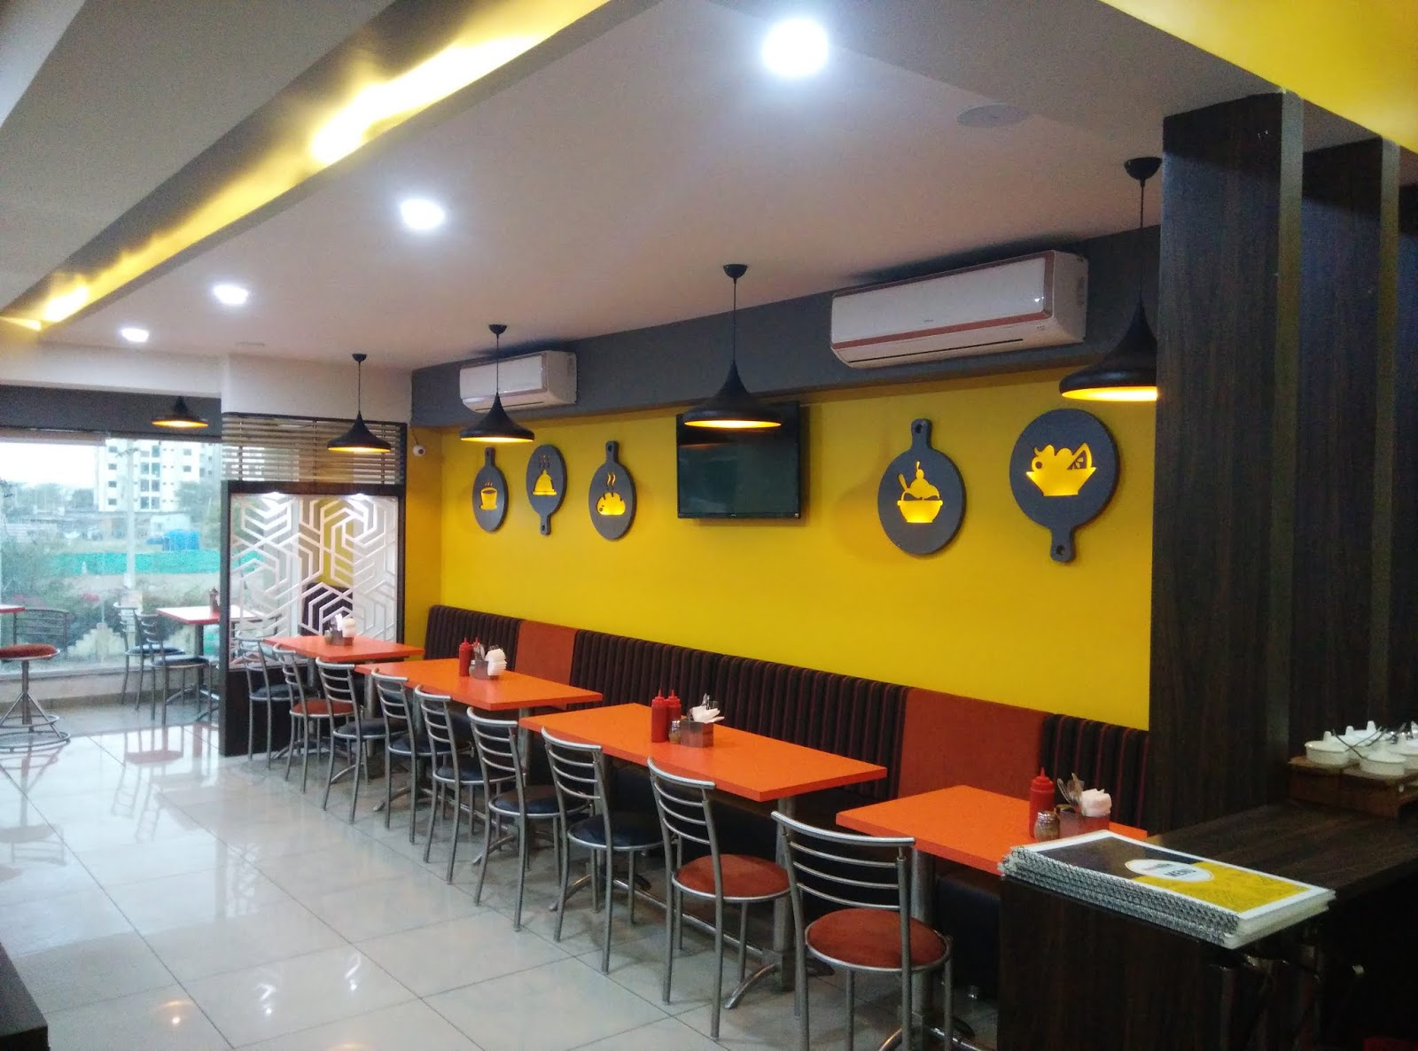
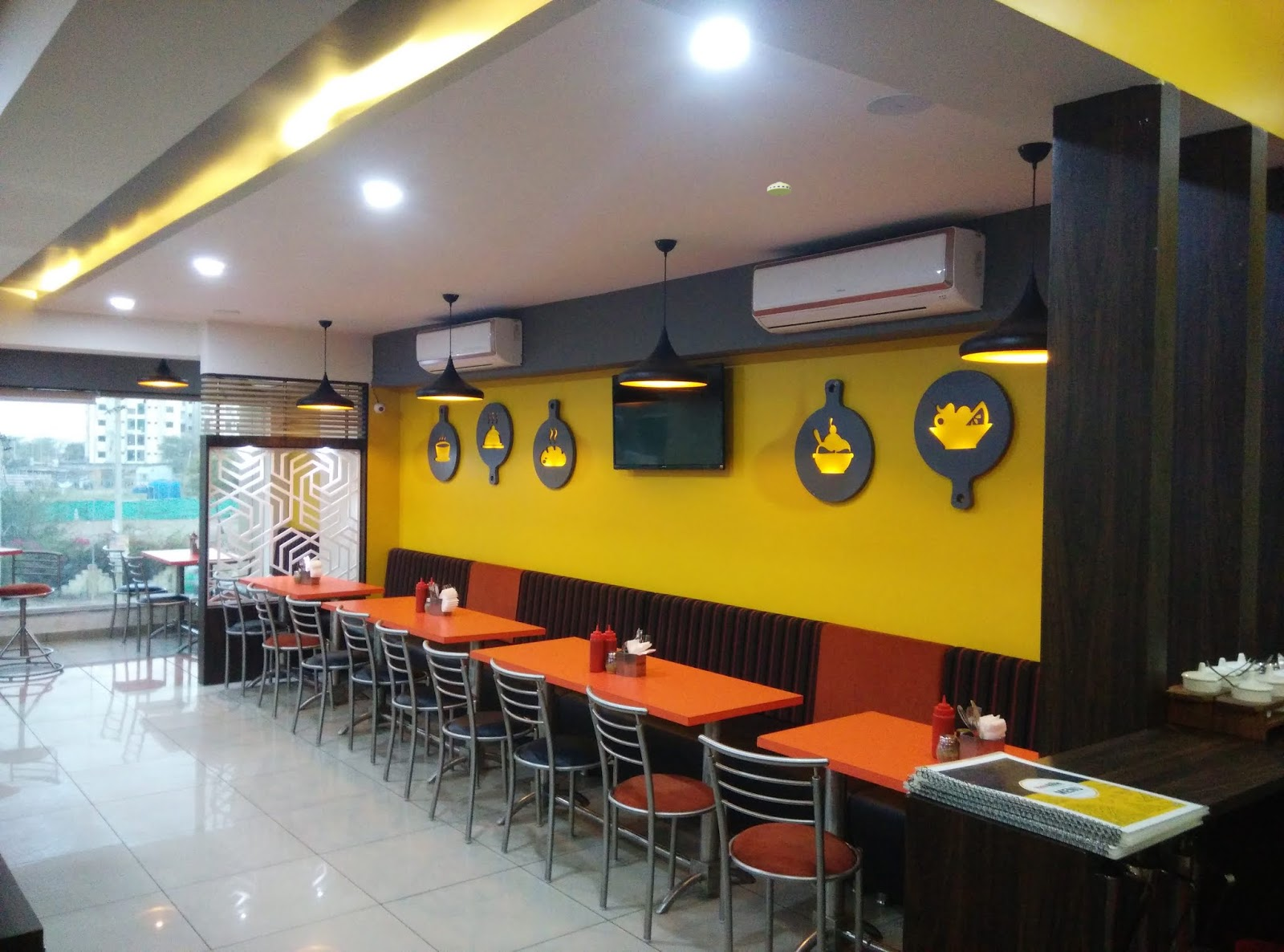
+ smoke detector [766,181,792,197]
